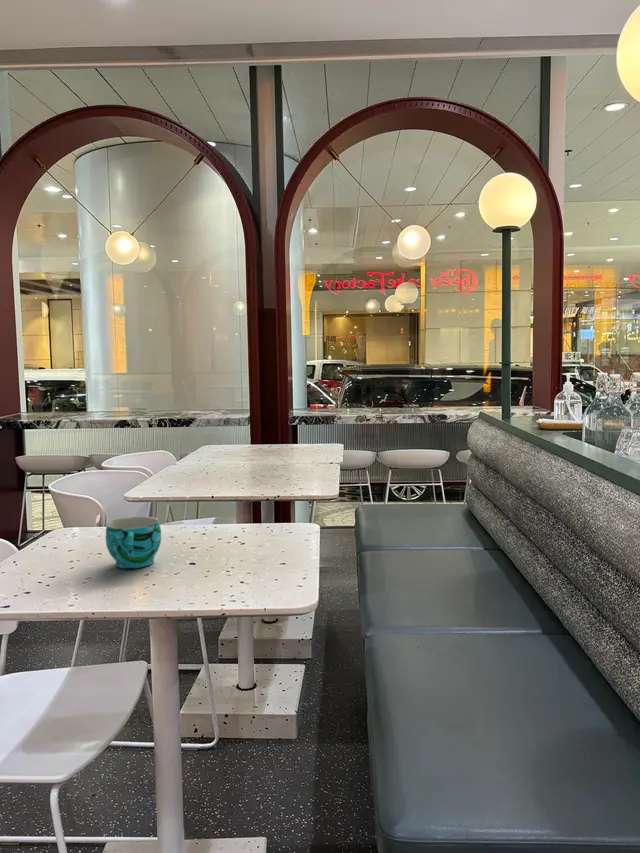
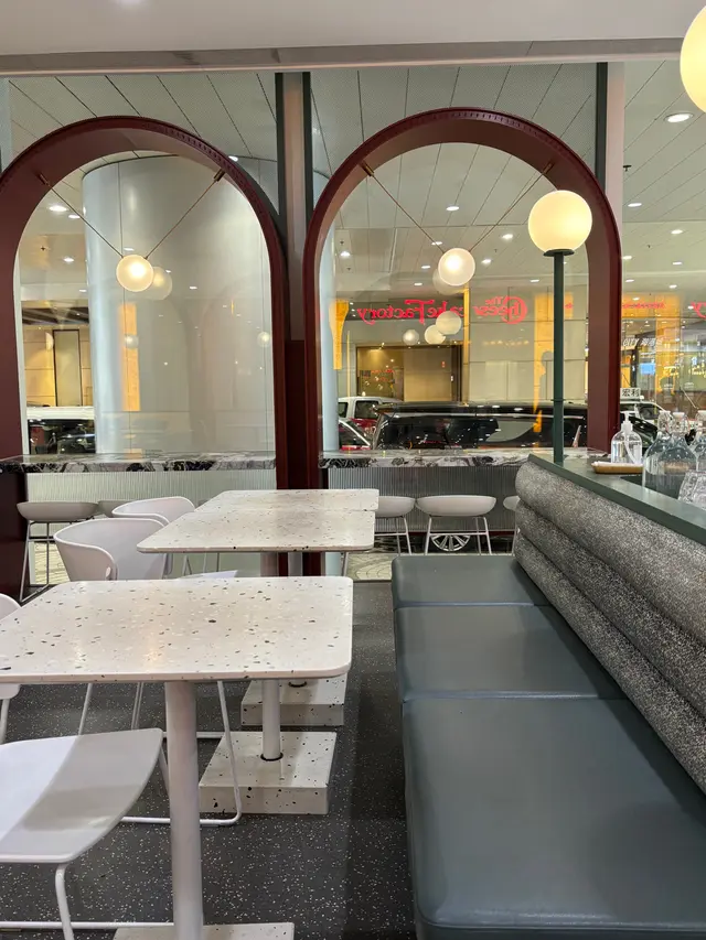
- cup [105,516,162,569]
